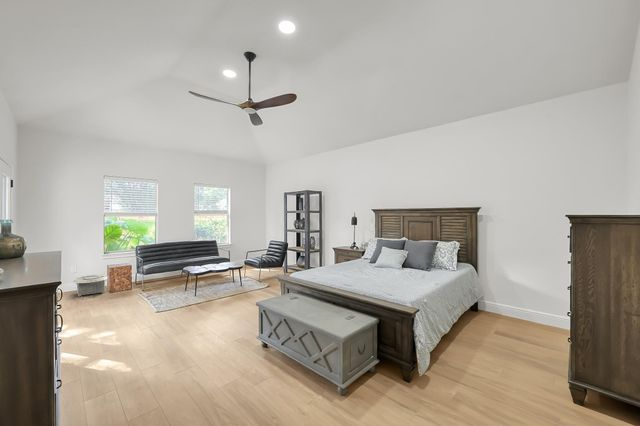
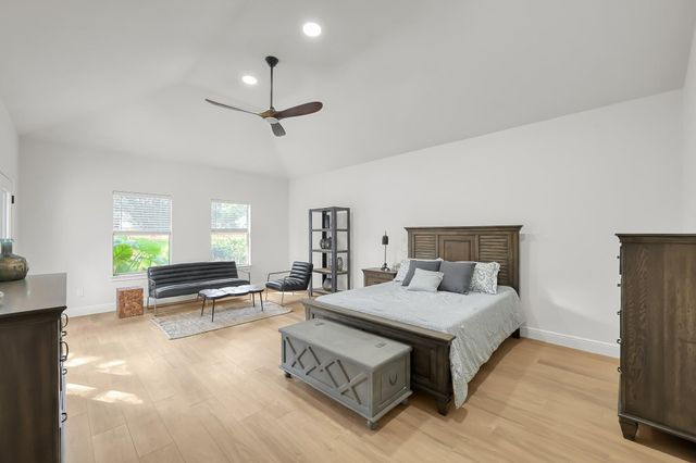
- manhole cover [72,274,109,298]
